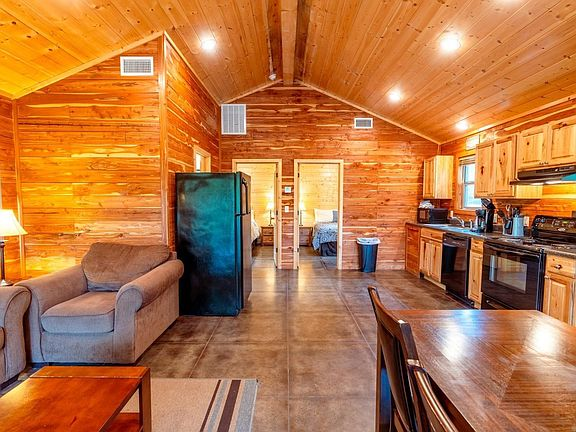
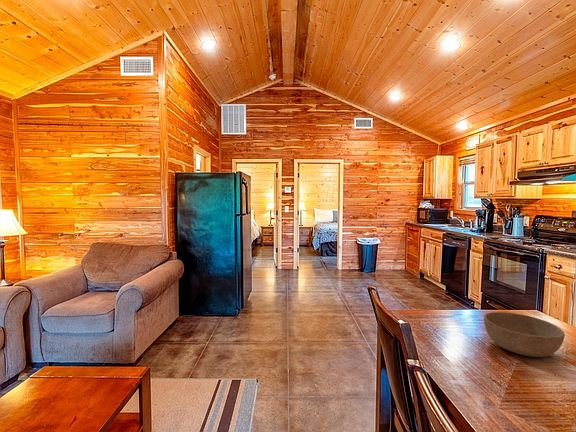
+ bowl [483,311,566,358]
